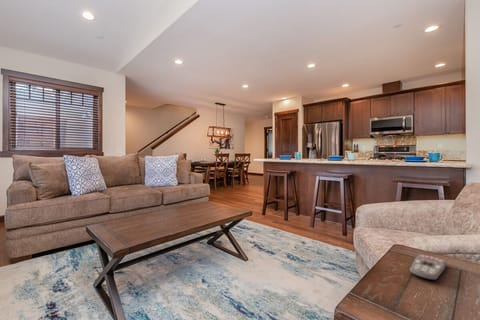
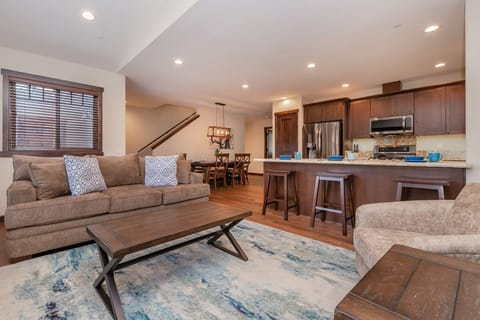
- remote control [409,253,447,281]
